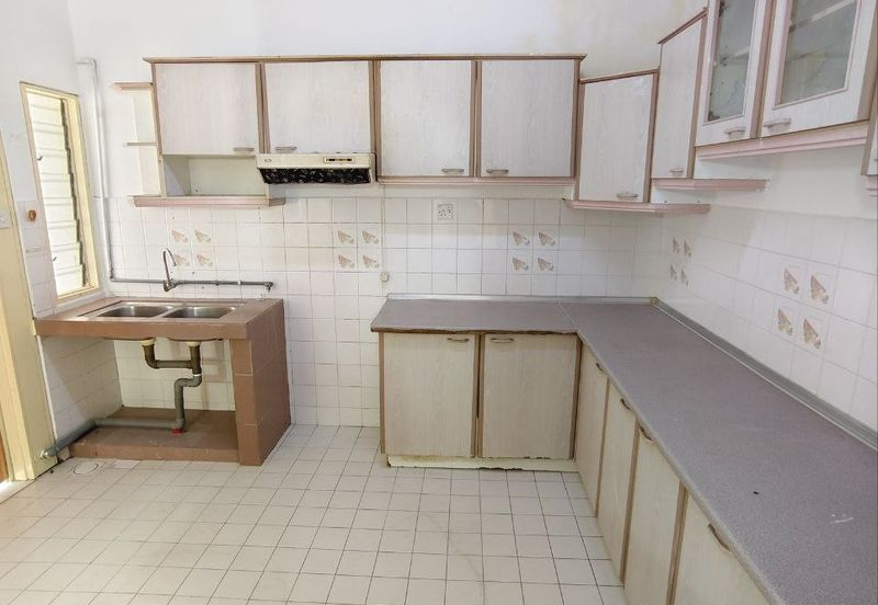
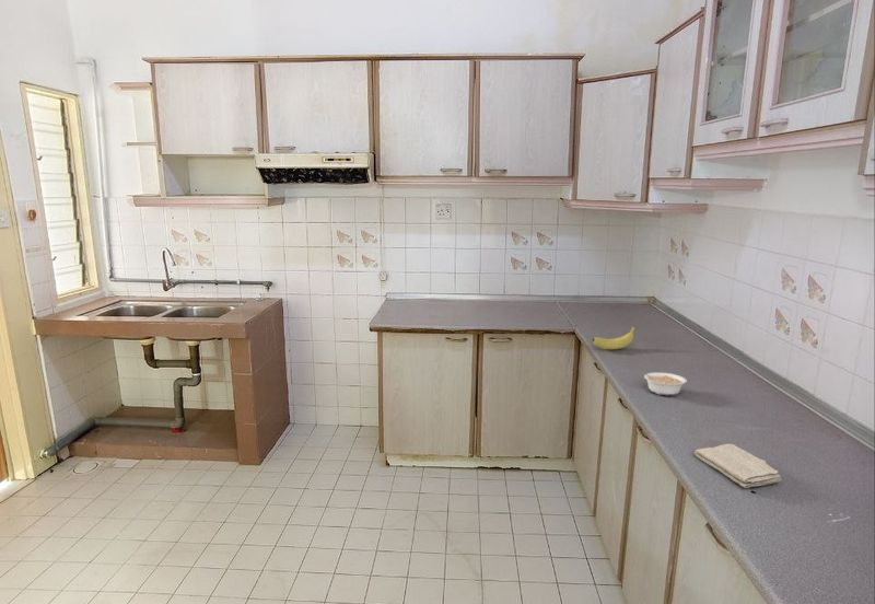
+ legume [637,369,688,397]
+ fruit [592,325,637,350]
+ washcloth [693,443,782,489]
